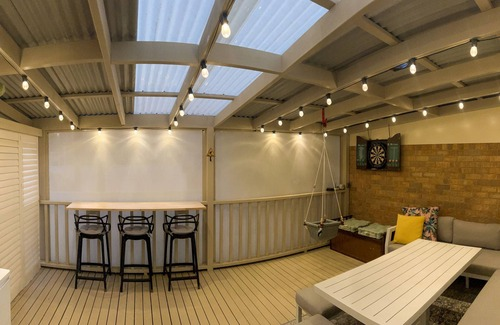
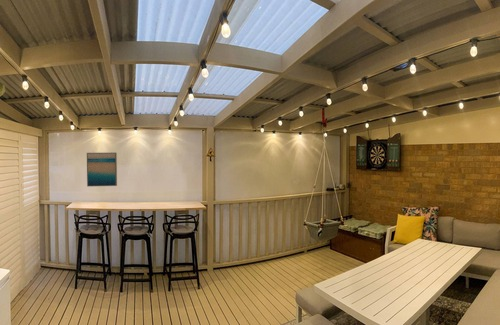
+ wall art [86,152,118,187]
